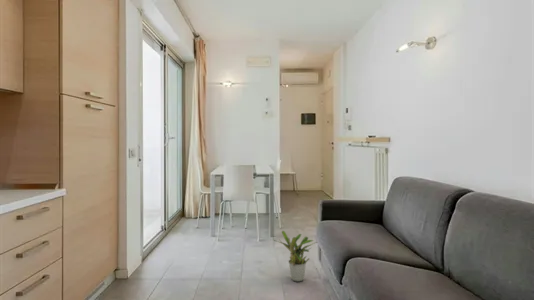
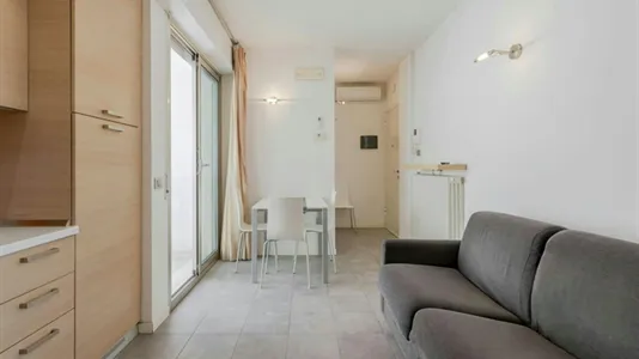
- potted plant [273,230,319,283]
